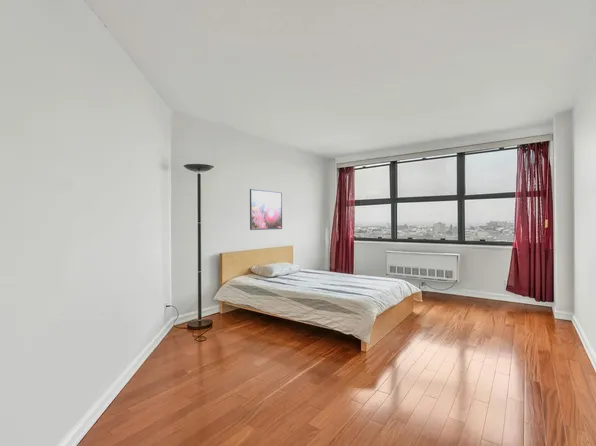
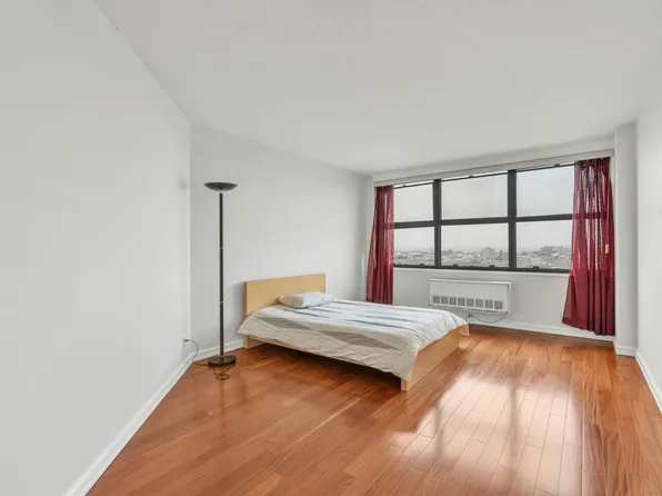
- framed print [249,188,283,231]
